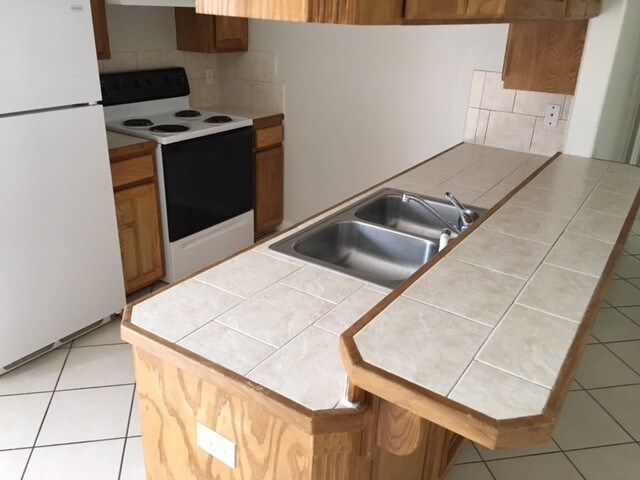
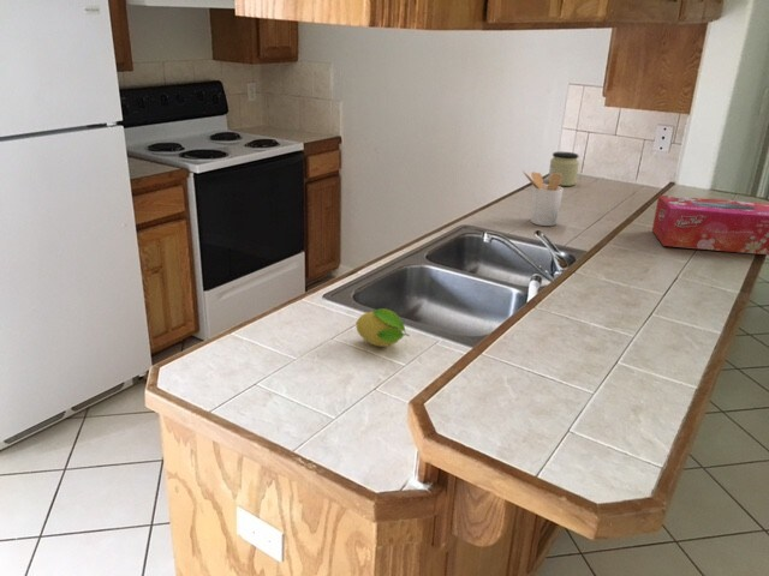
+ fruit [354,307,411,348]
+ tissue box [651,194,769,256]
+ utensil holder [521,169,565,227]
+ jar [547,151,580,187]
